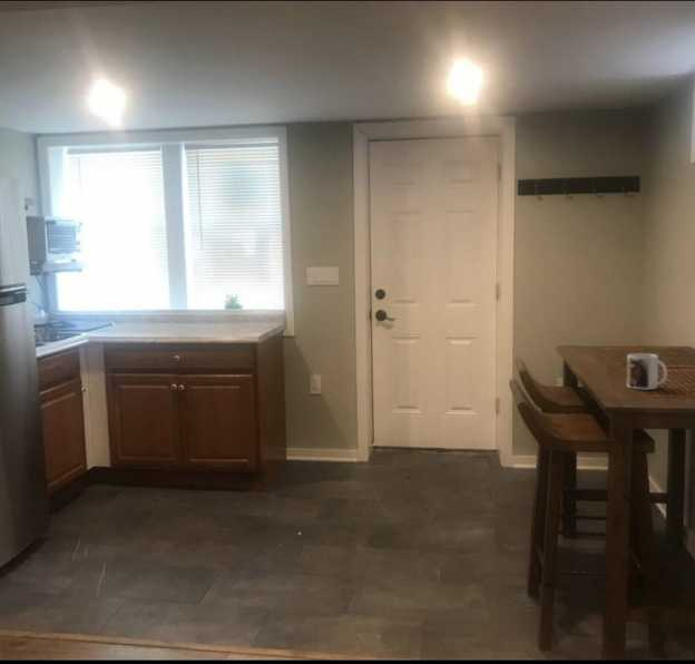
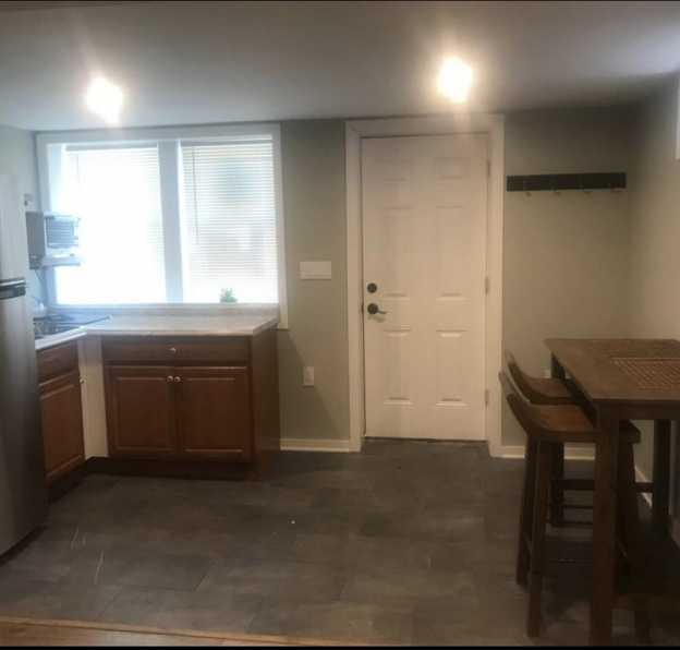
- mug [626,352,668,391]
